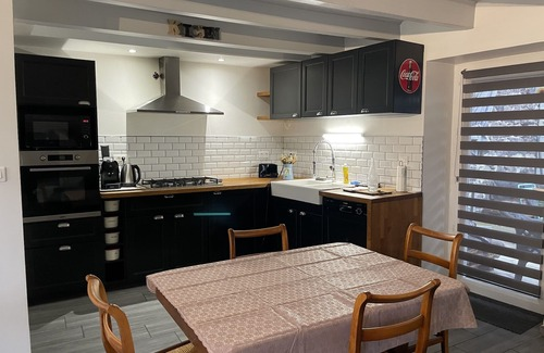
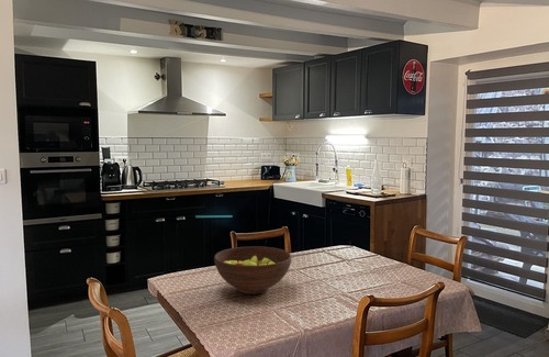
+ fruit bowl [213,245,292,295]
